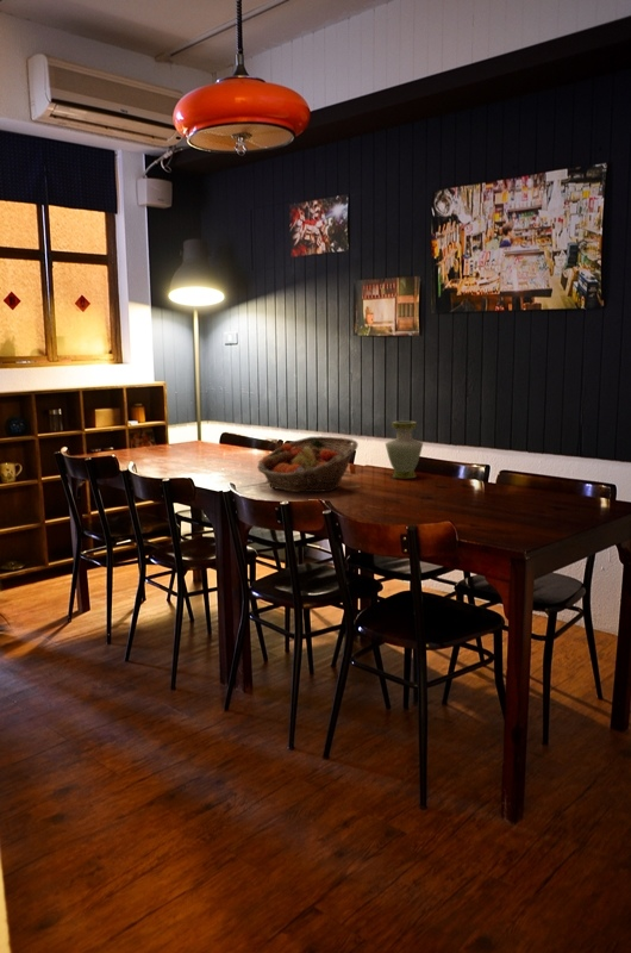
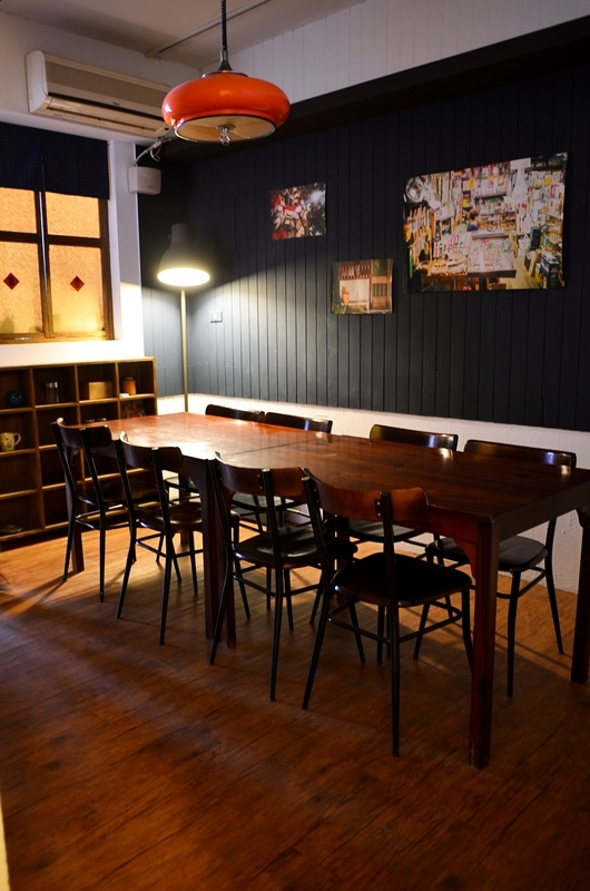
- fruit basket [256,435,360,493]
- vase [385,421,424,479]
